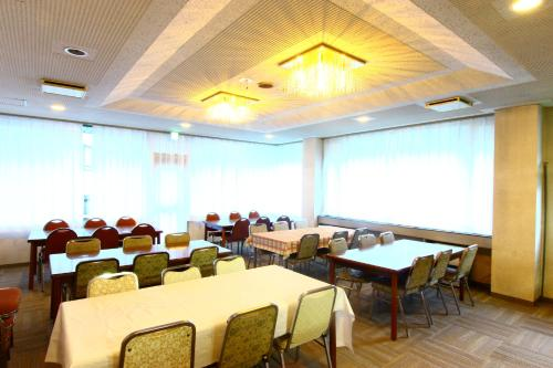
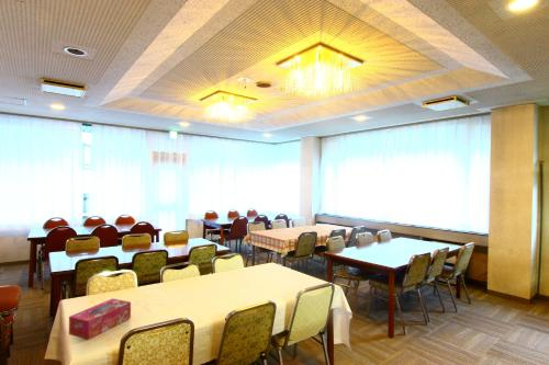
+ tissue box [68,297,132,341]
